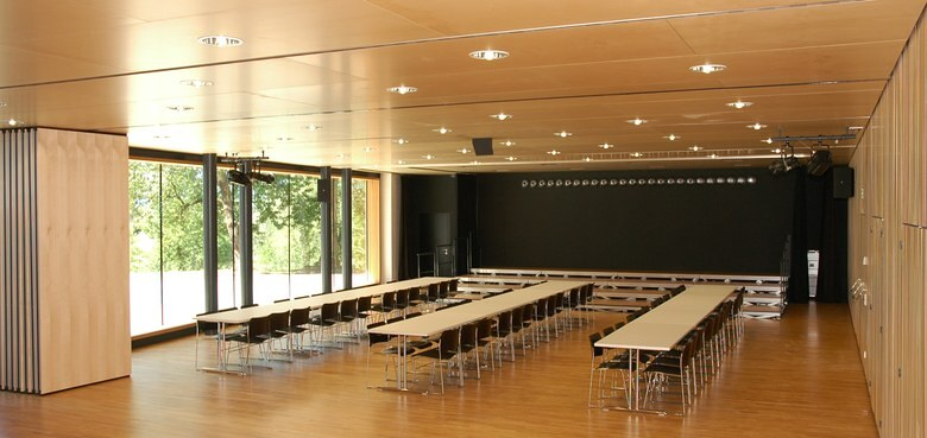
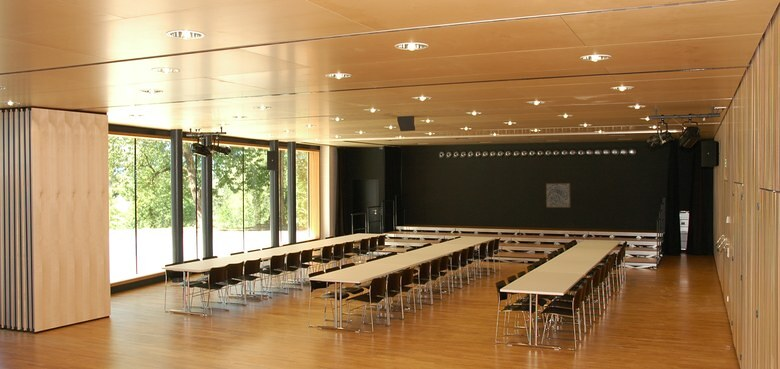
+ wall art [545,182,572,209]
